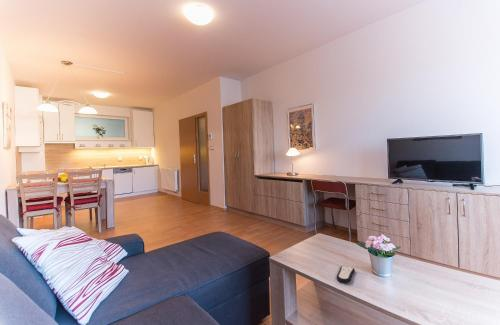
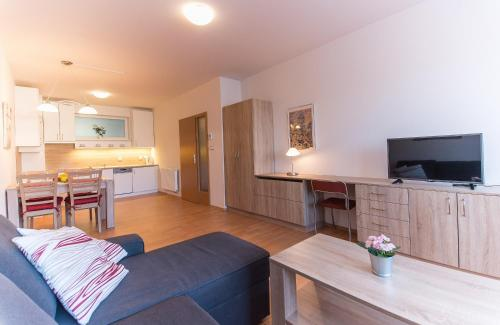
- remote control [336,265,356,284]
